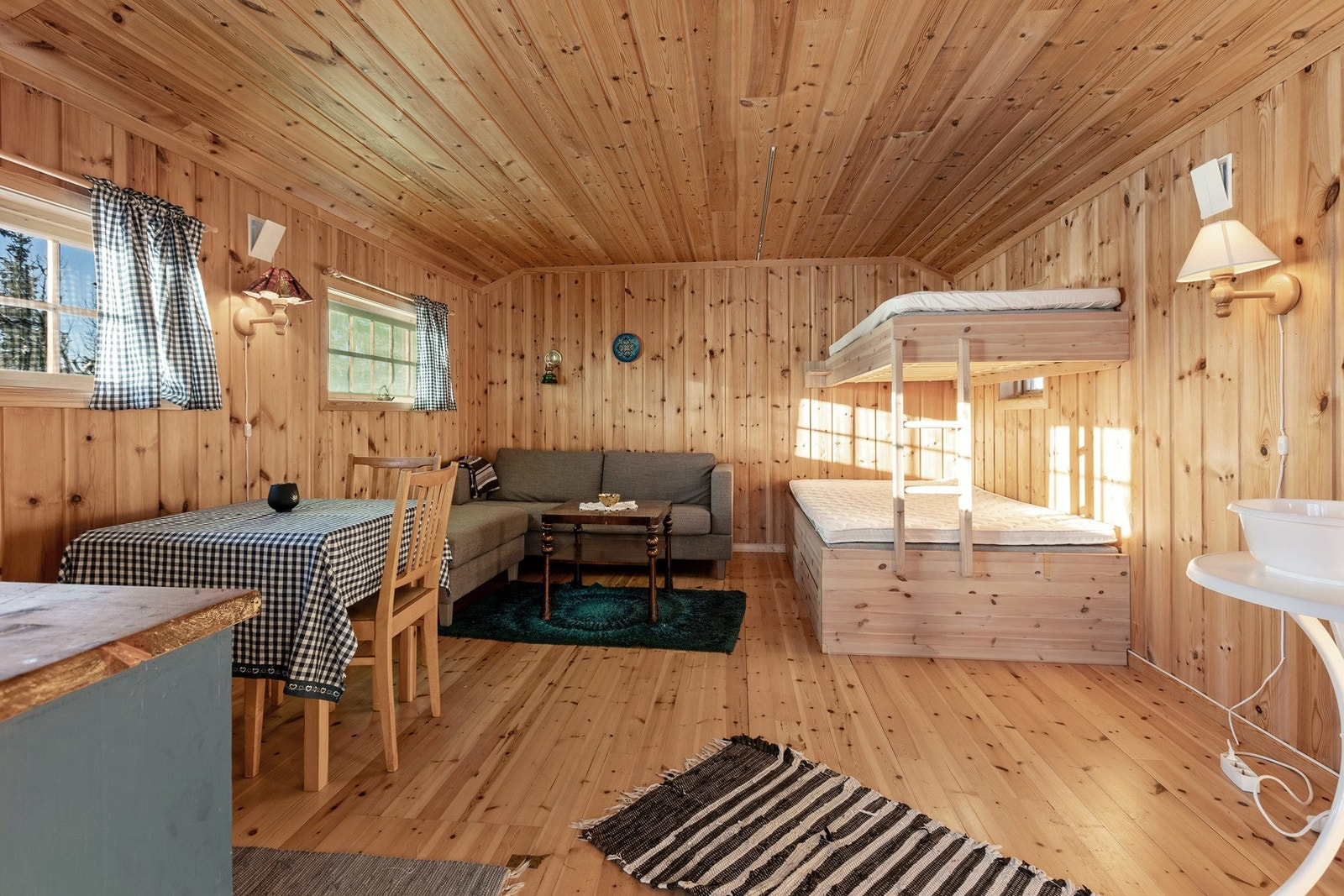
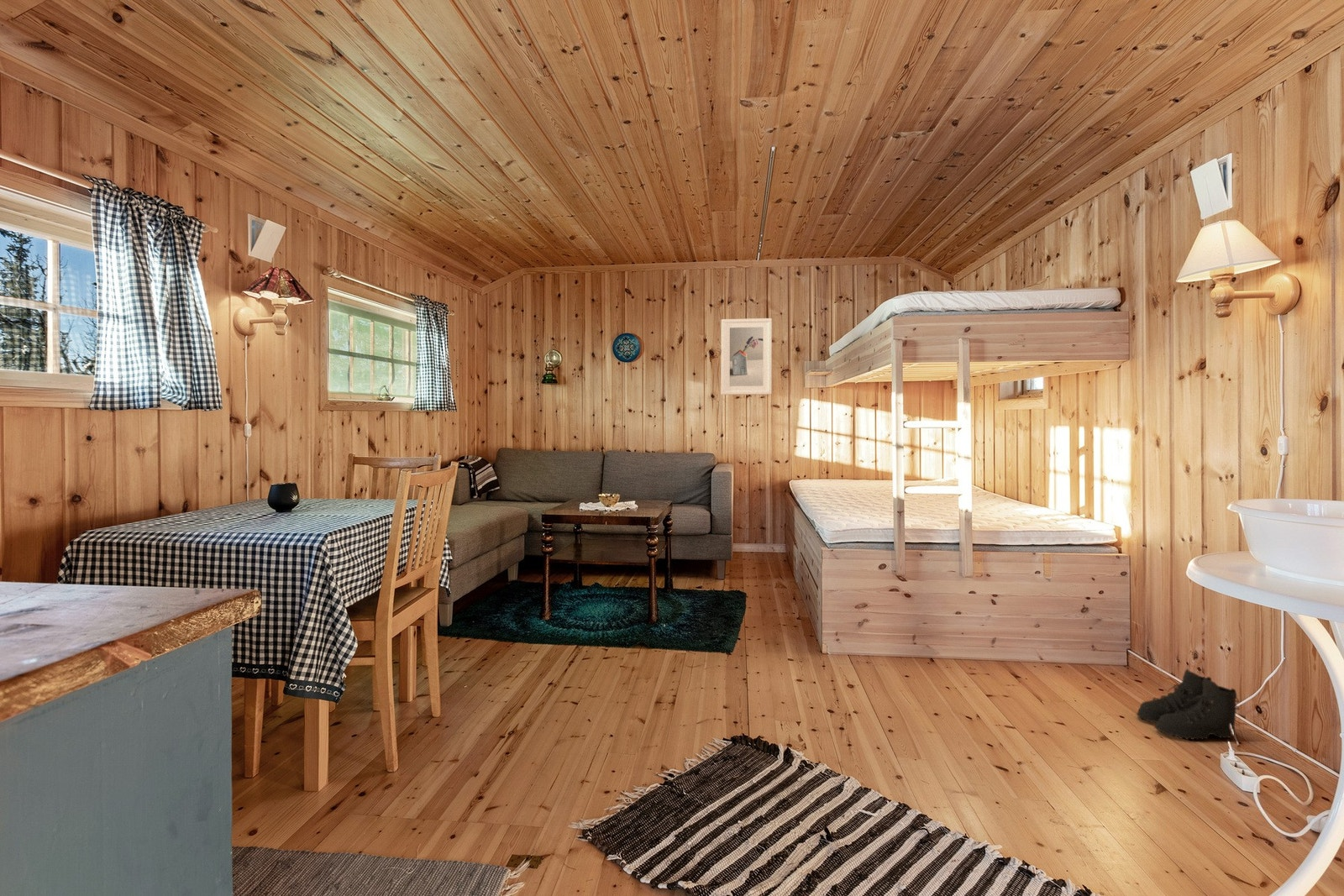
+ boots [1136,668,1241,741]
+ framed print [721,317,773,396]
